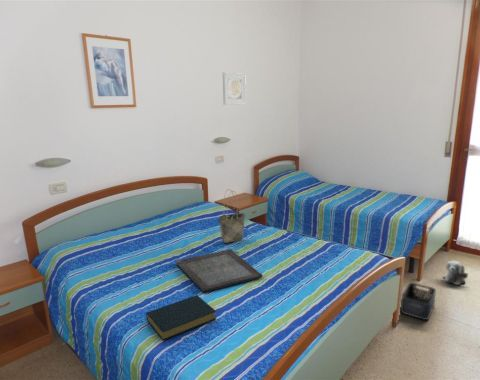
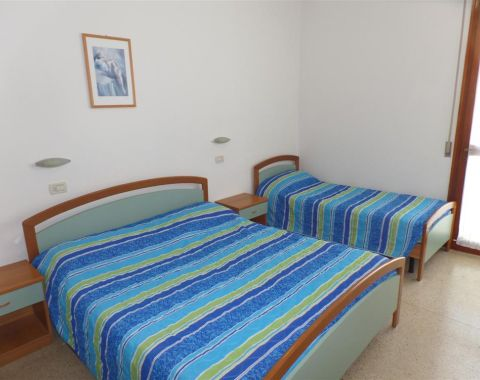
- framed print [222,71,247,106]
- plush toy [442,260,469,286]
- storage bin [399,282,437,321]
- hardback book [145,294,217,342]
- tote bag [217,188,246,244]
- serving tray [175,248,264,293]
